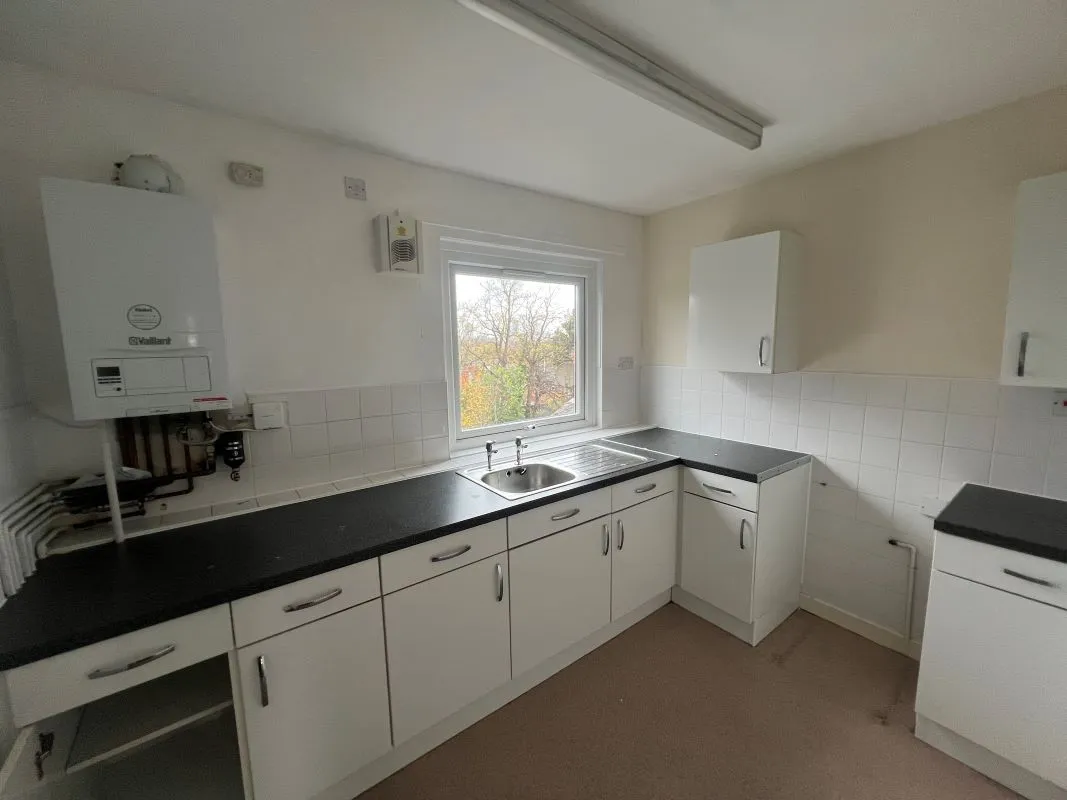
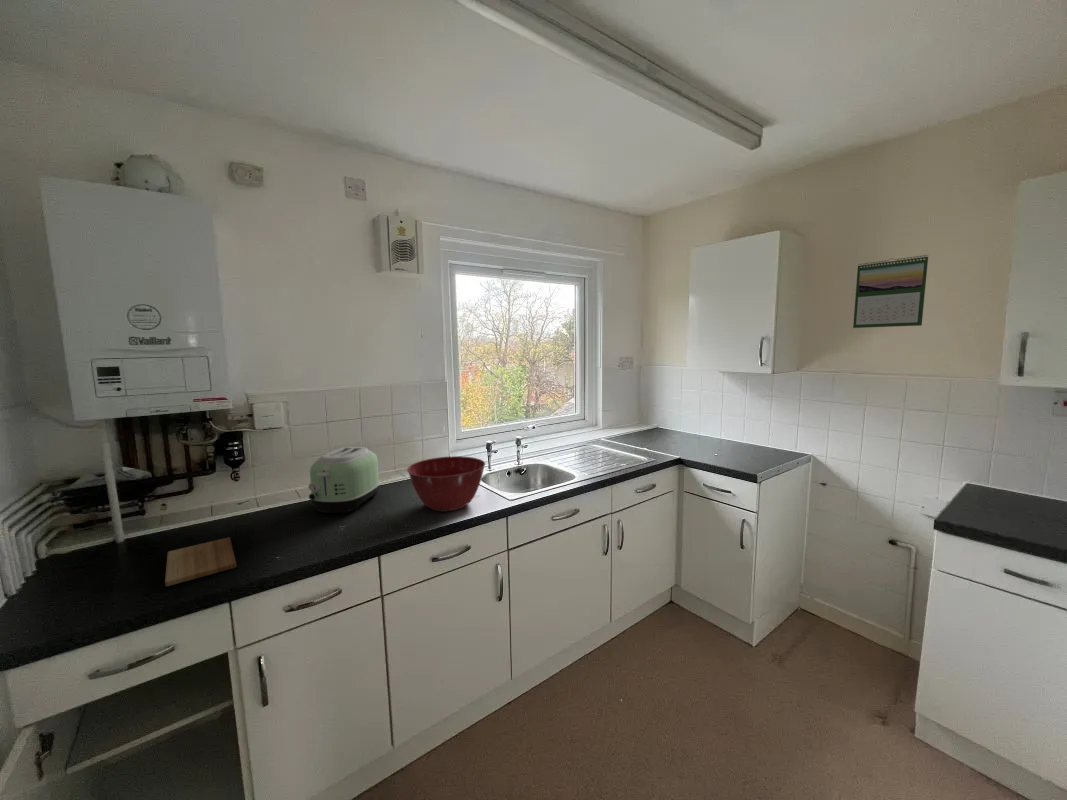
+ calendar [852,254,929,329]
+ mixing bowl [406,455,486,512]
+ toaster [307,446,381,514]
+ cutting board [164,536,237,587]
